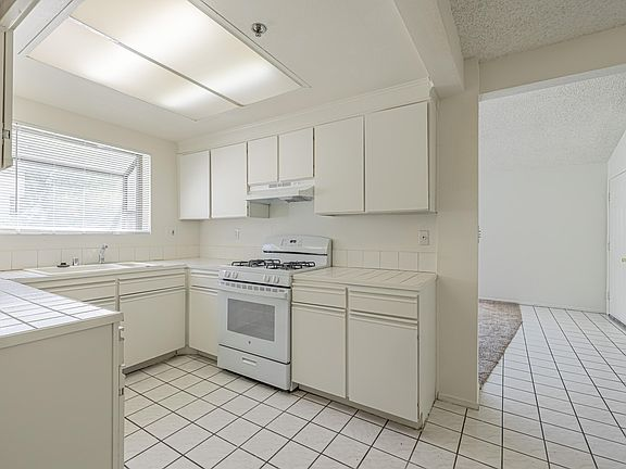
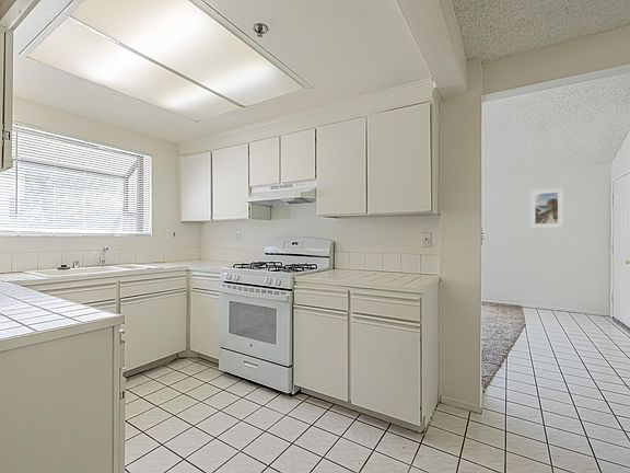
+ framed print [529,187,564,229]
